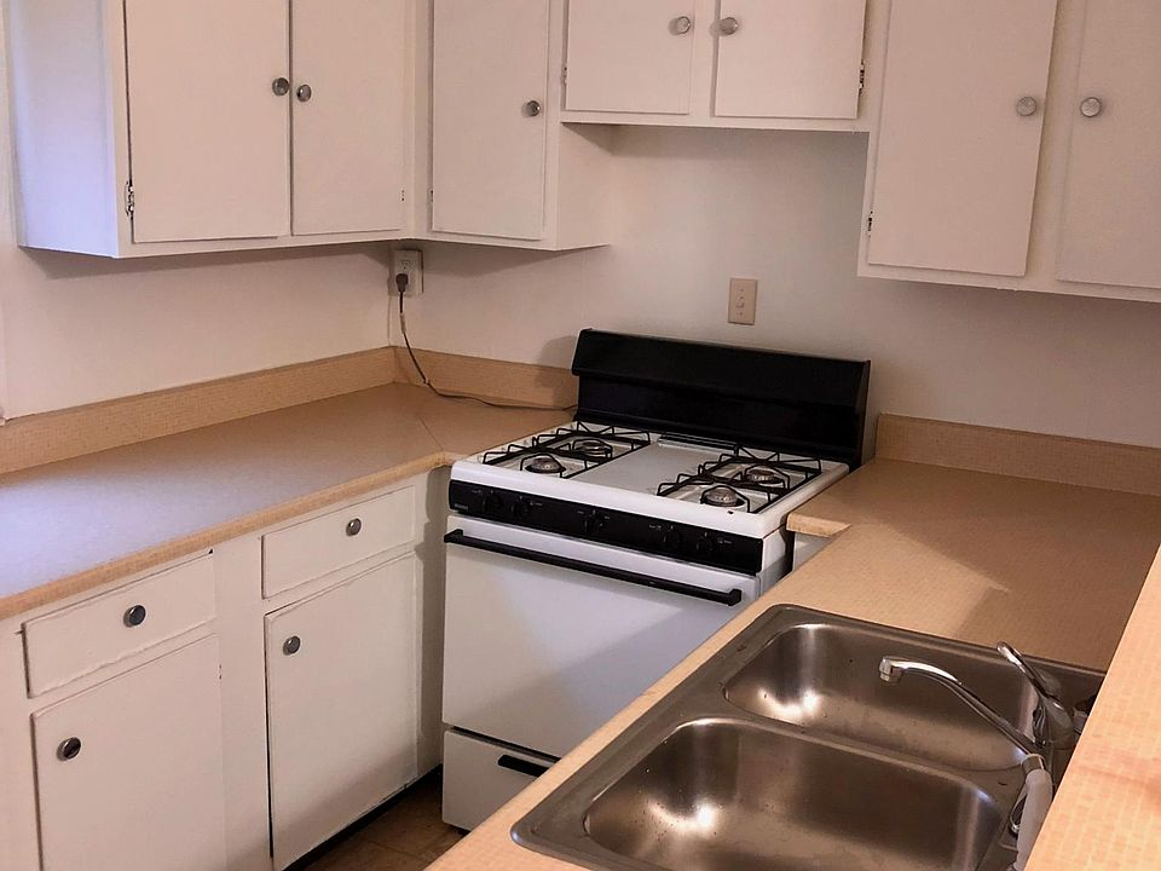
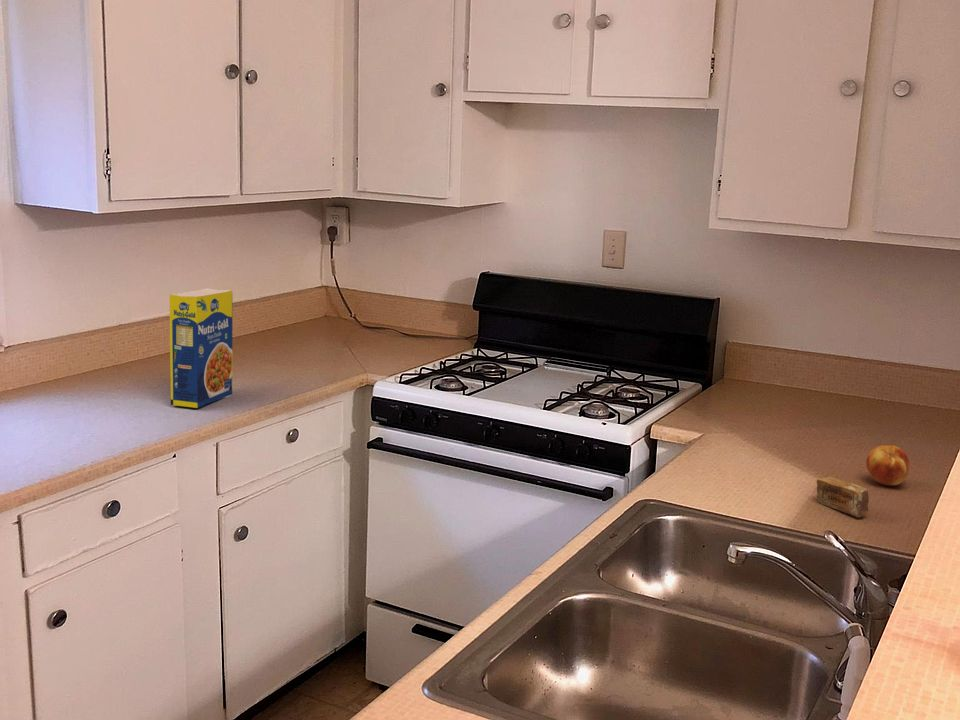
+ legume [169,287,234,409]
+ fruit [865,443,911,486]
+ soap bar [816,475,870,518]
